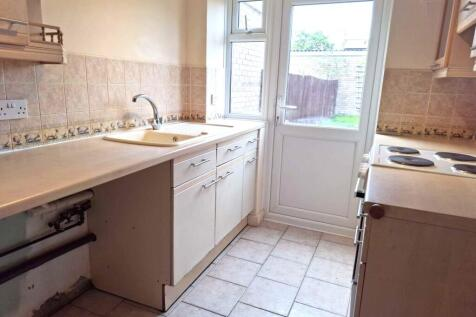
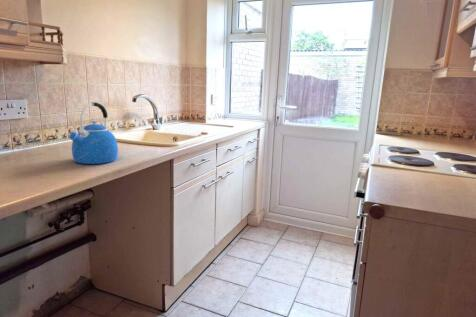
+ kettle [68,101,119,165]
